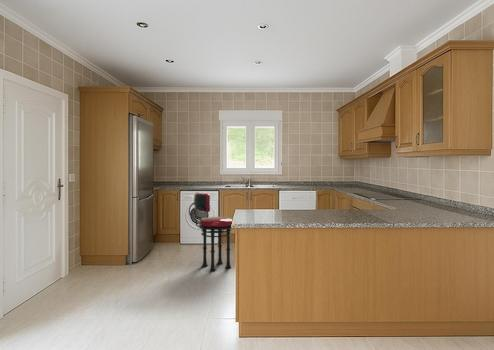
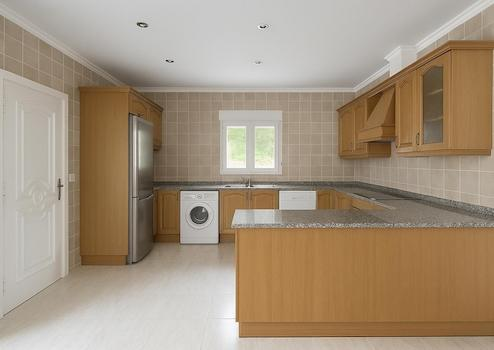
- stool [188,192,234,272]
